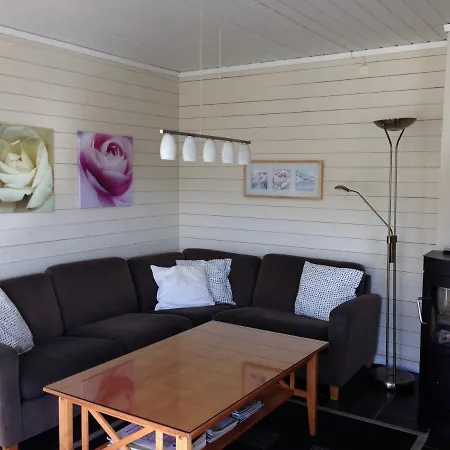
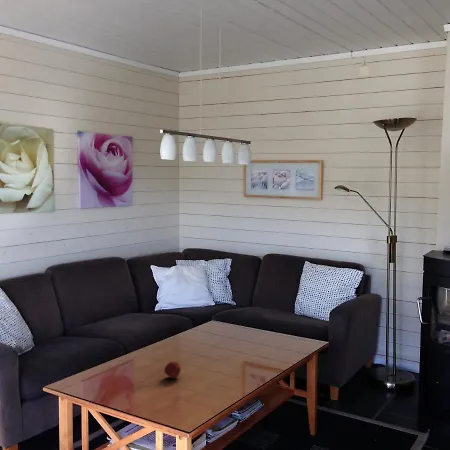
+ apple [163,360,182,379]
